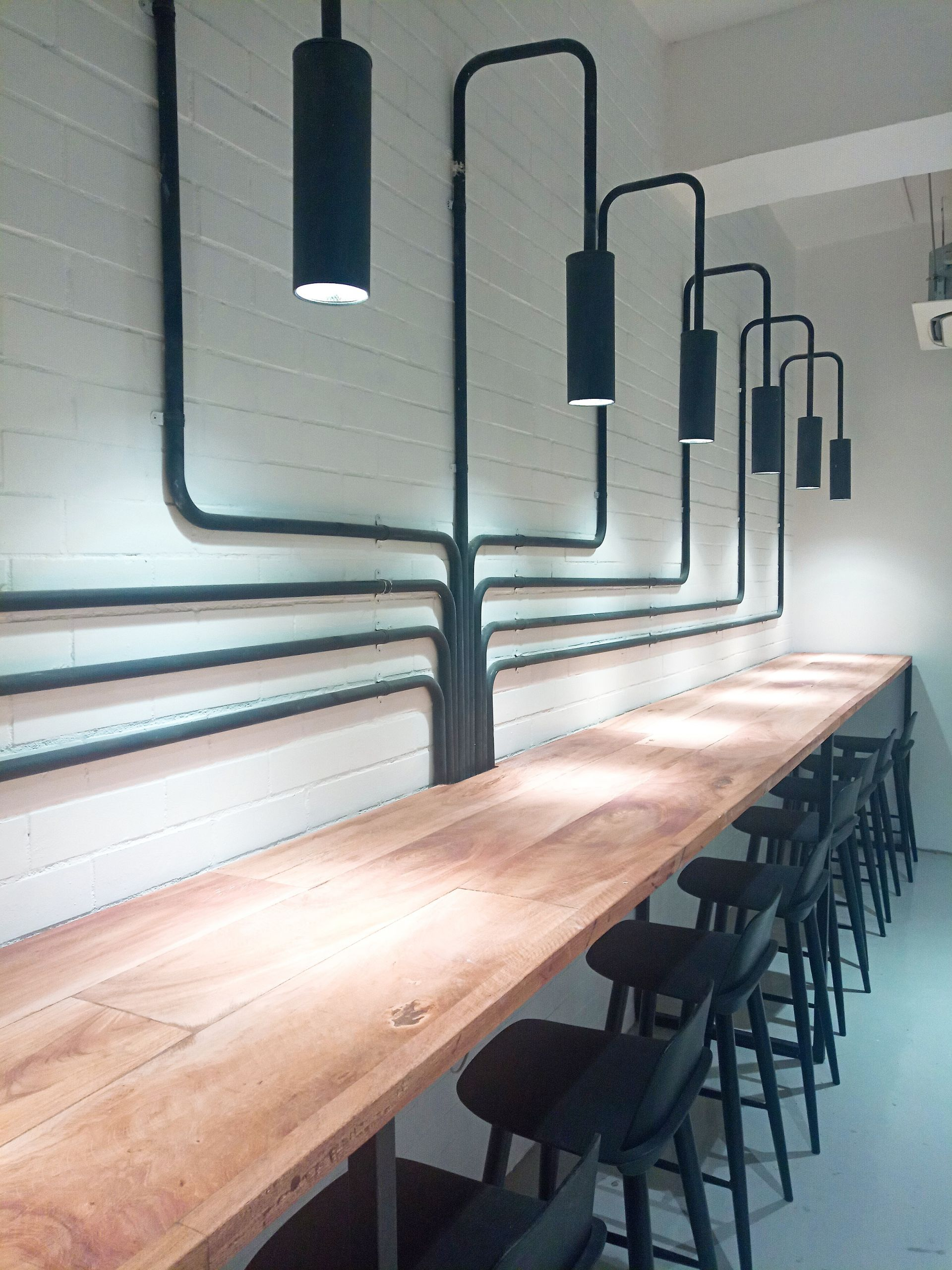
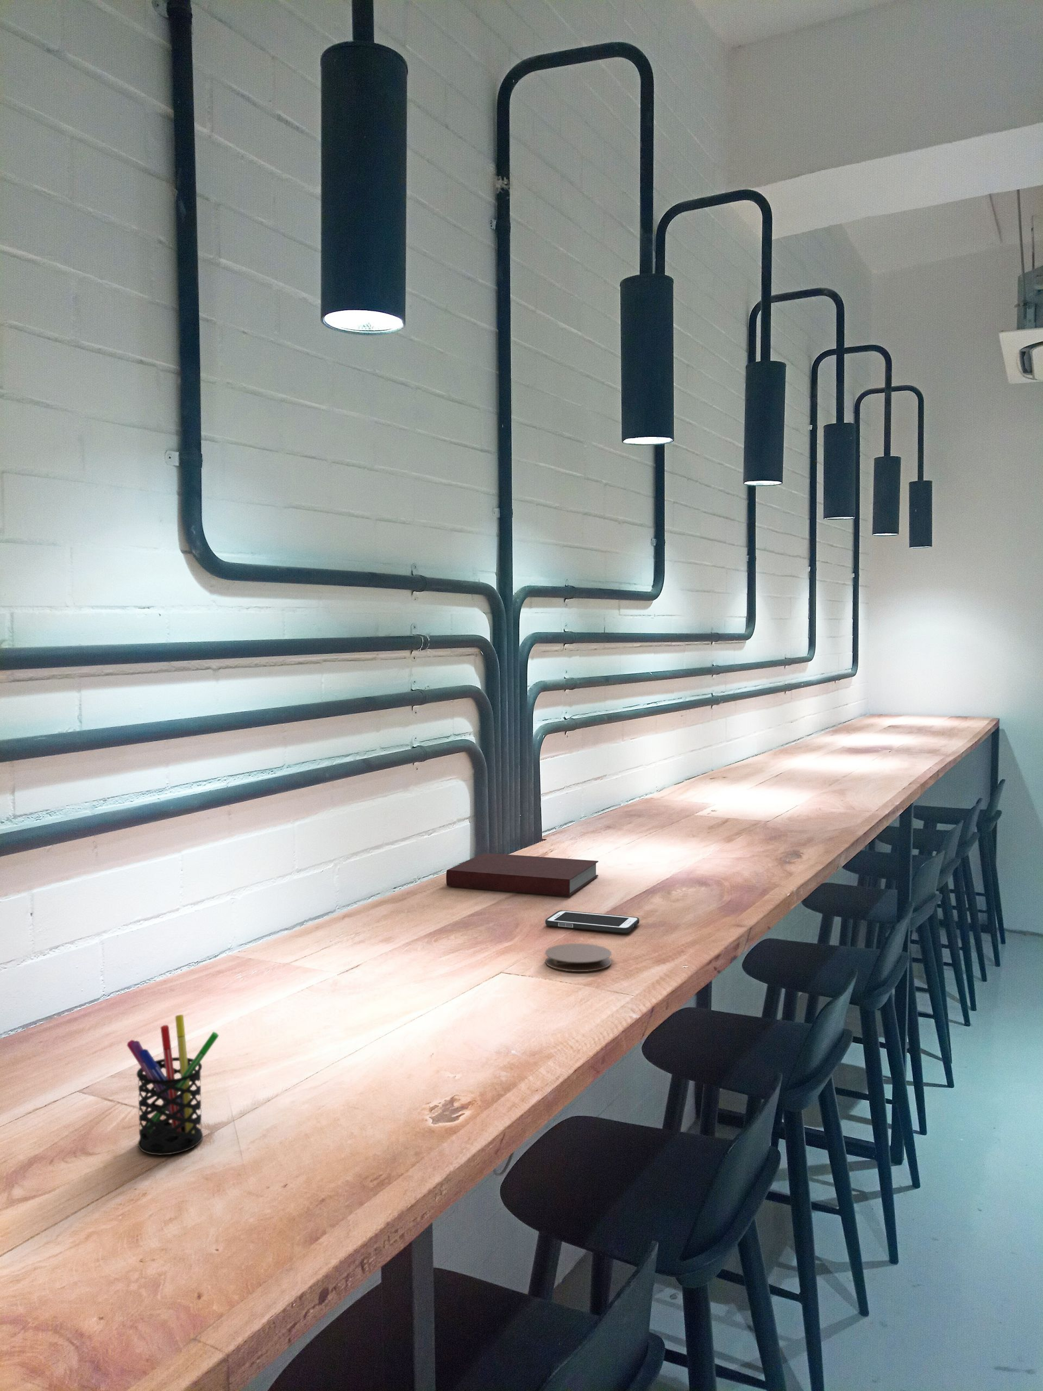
+ pen holder [127,1014,219,1156]
+ notebook [446,852,599,897]
+ coaster [545,943,612,973]
+ cell phone [545,910,640,933]
